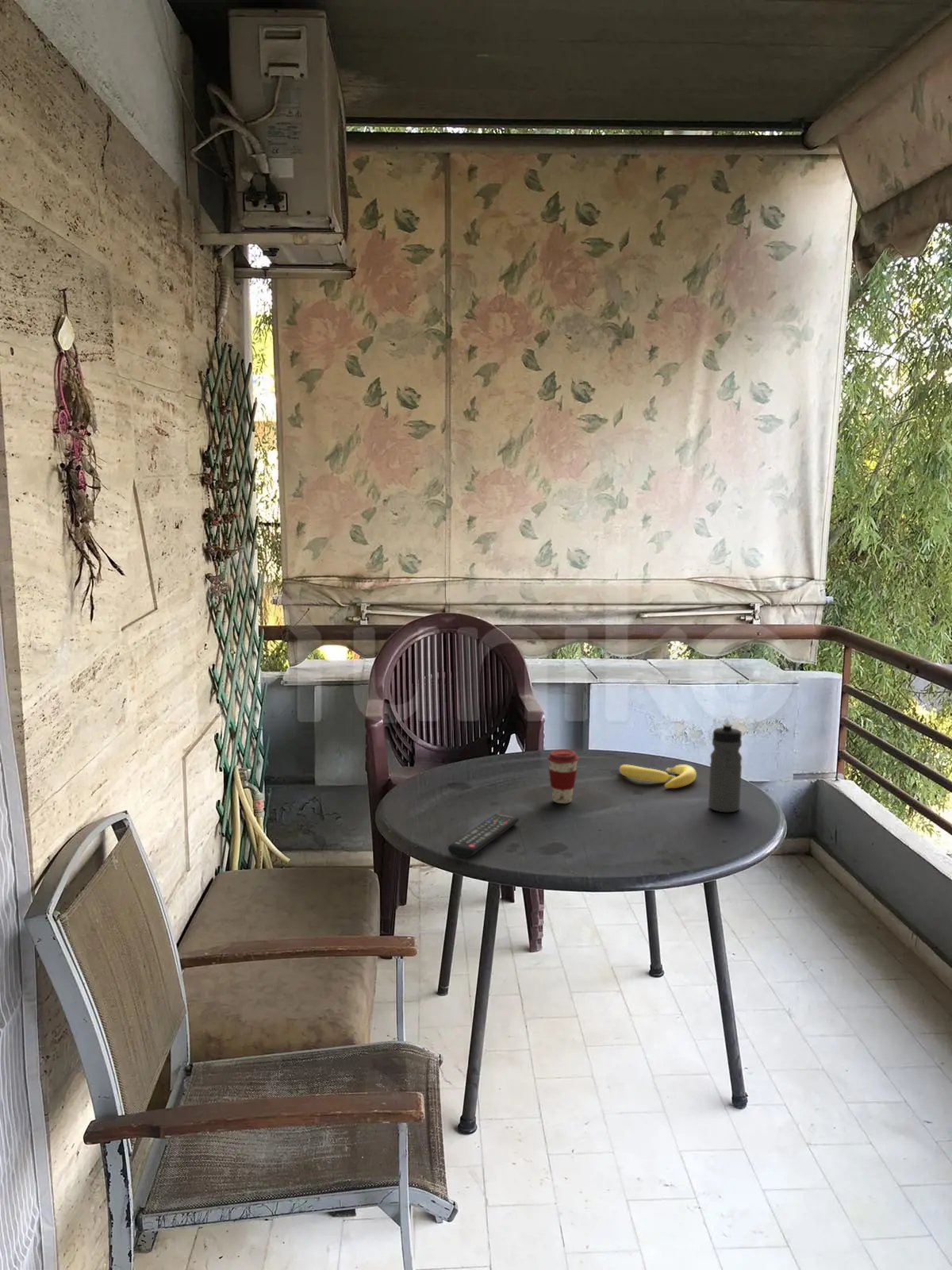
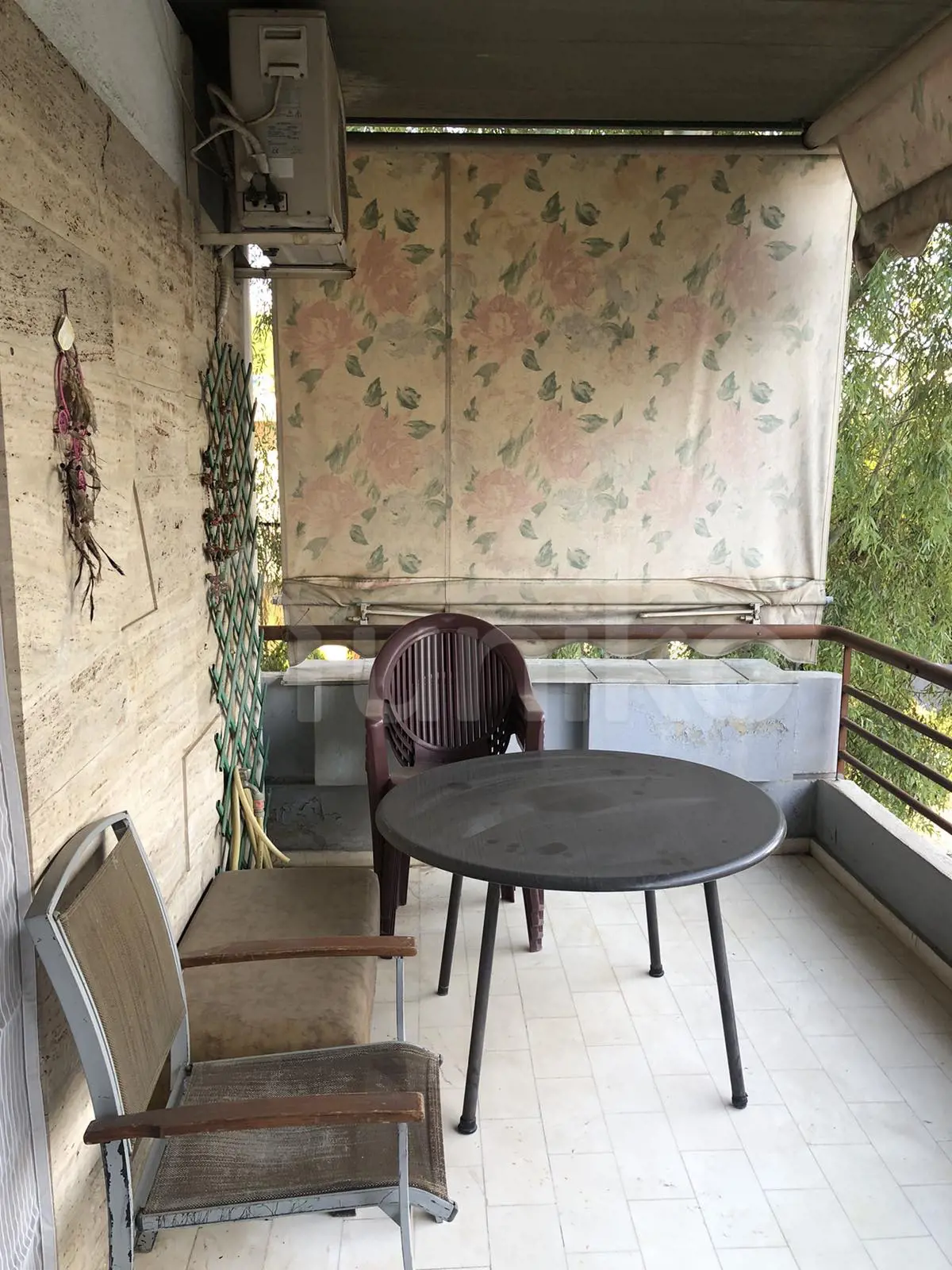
- banana [619,764,697,789]
- remote control [447,813,520,859]
- coffee cup [547,749,579,804]
- water bottle [708,722,743,813]
